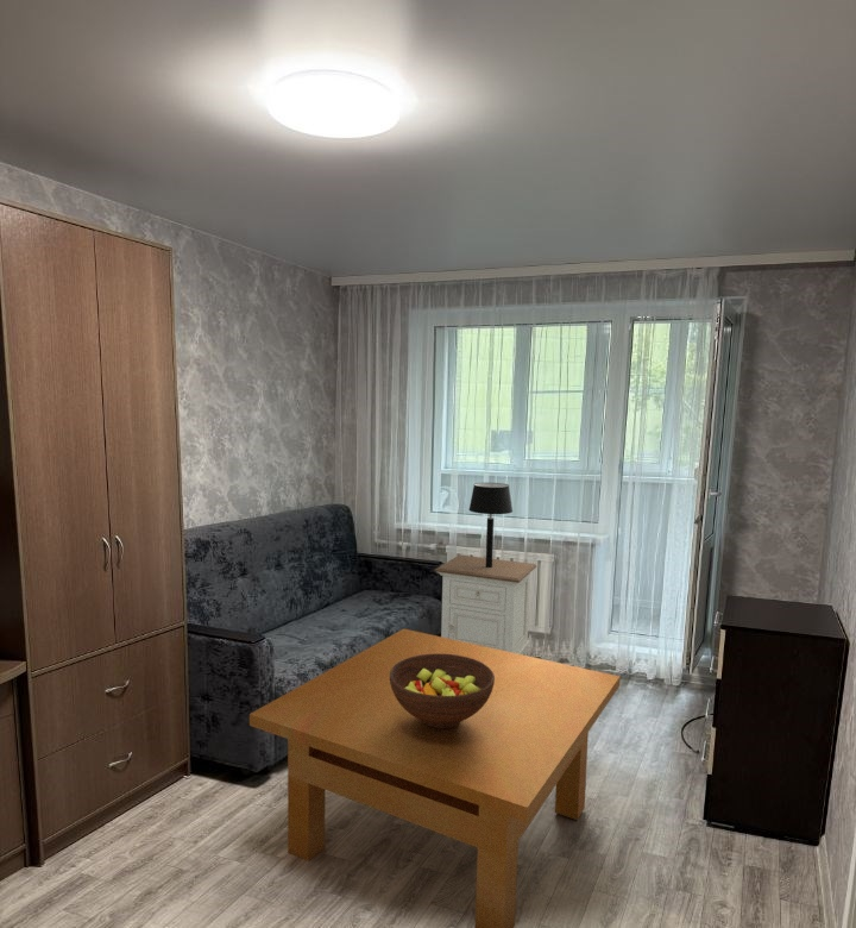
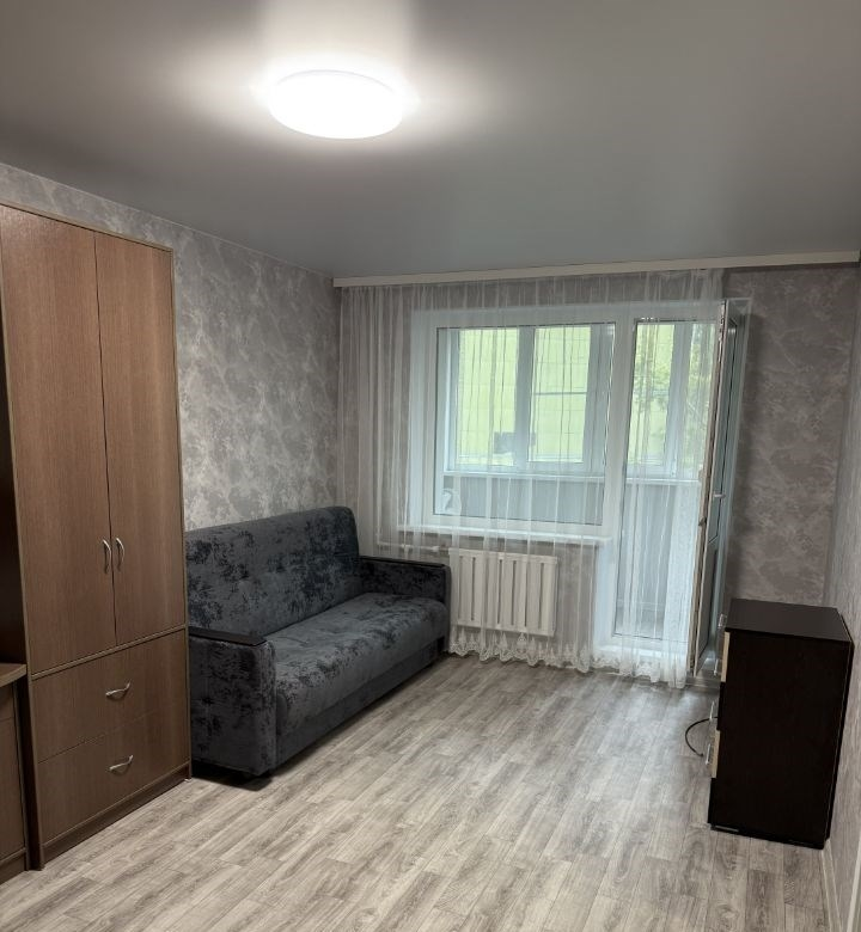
- table [248,628,621,928]
- table lamp [467,482,514,568]
- fruit bowl [390,653,495,728]
- nightstand [433,553,537,656]
